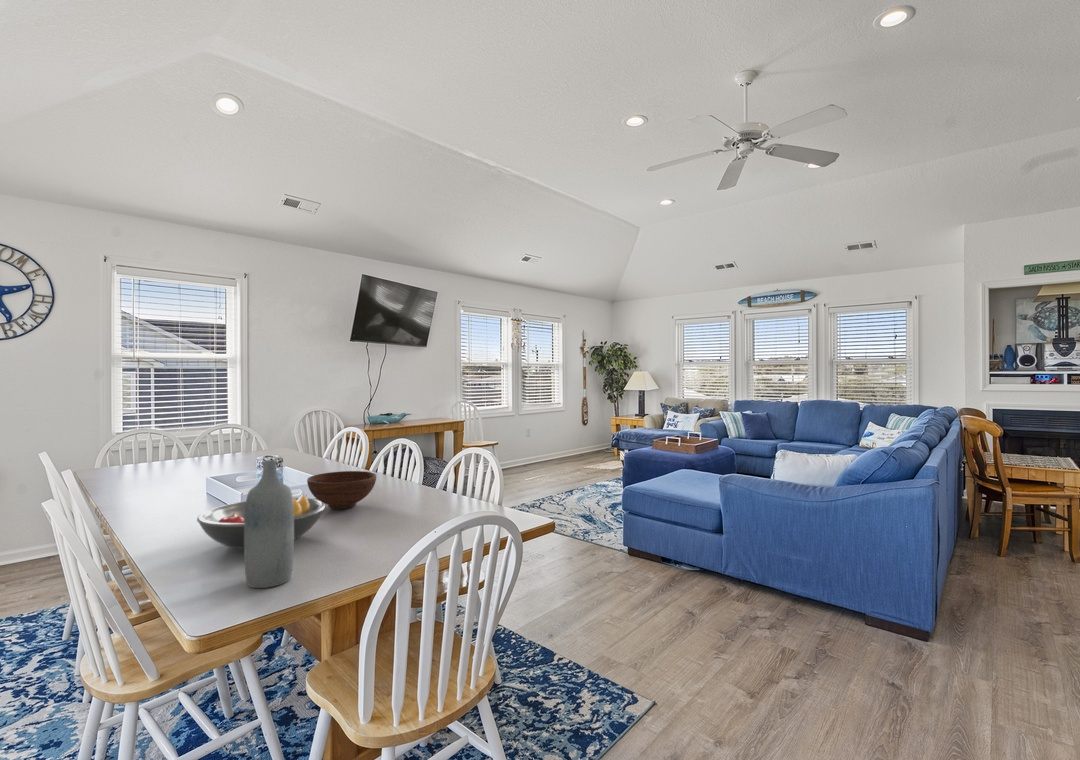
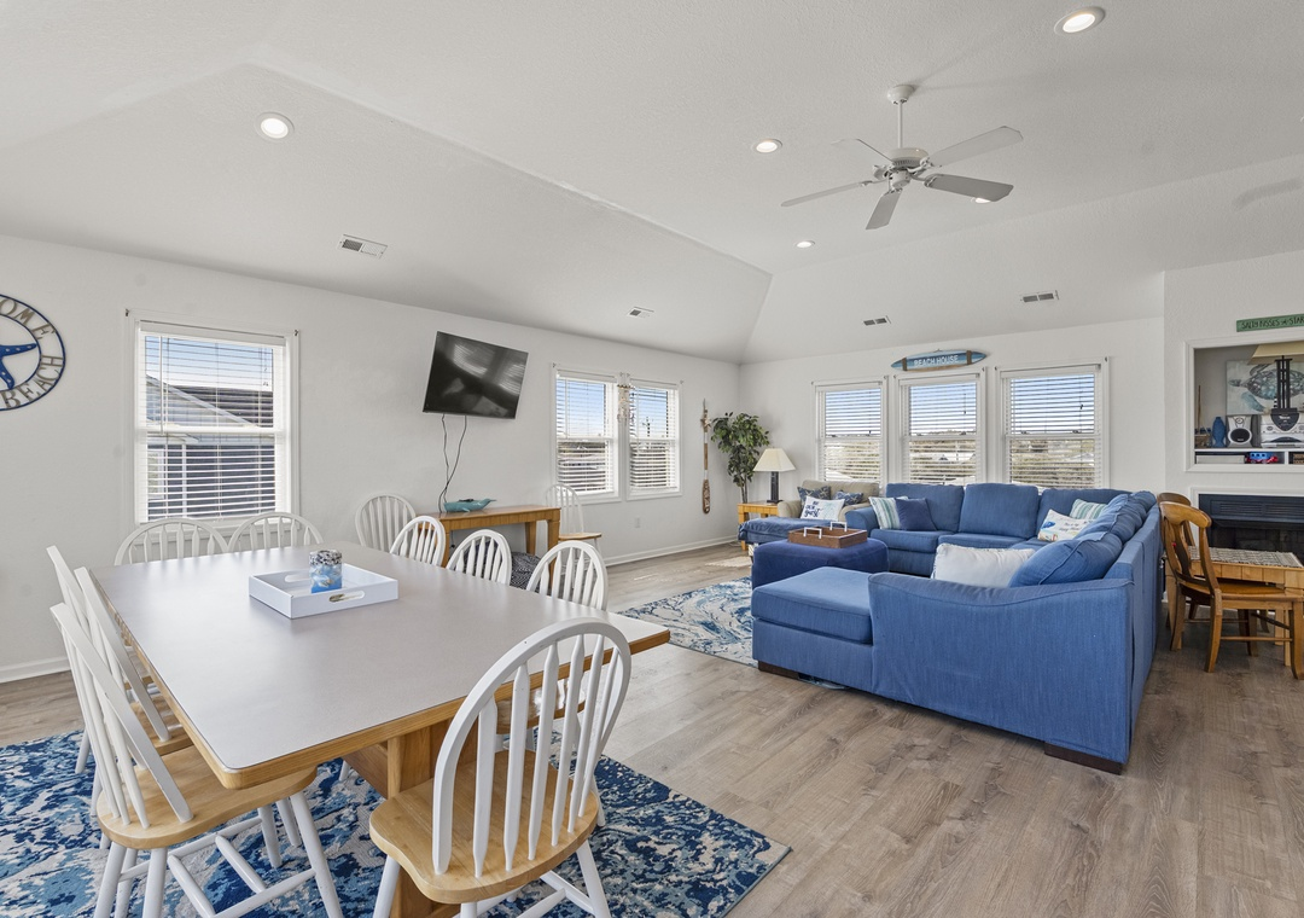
- bowl [306,470,377,510]
- bottle [243,459,295,589]
- fruit bowl [196,492,326,550]
